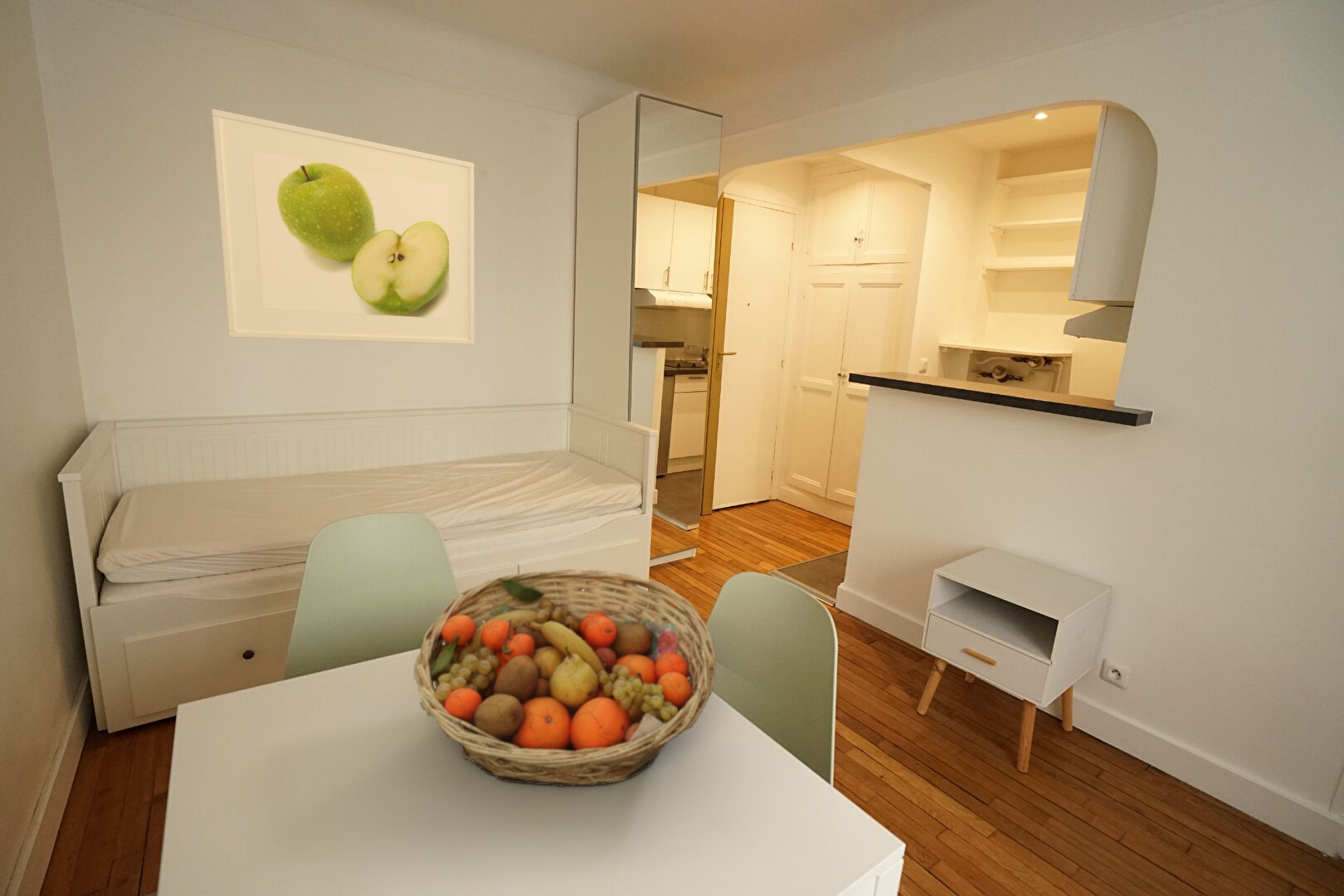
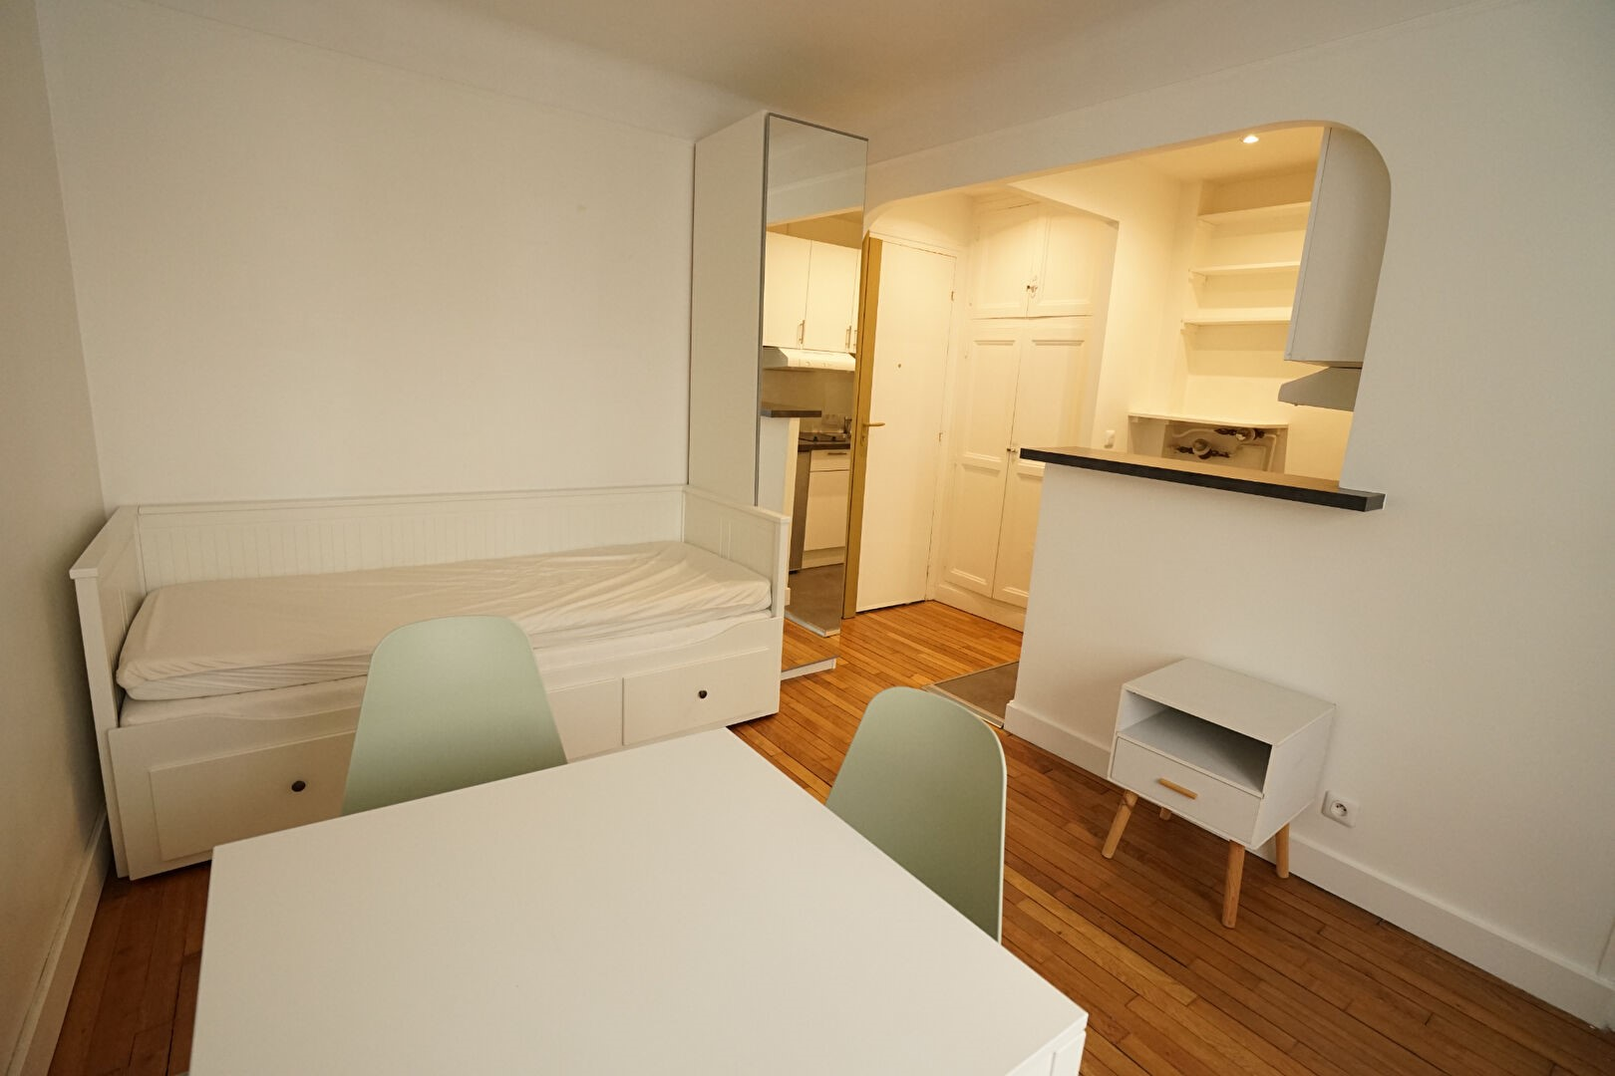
- fruit basket [413,568,717,787]
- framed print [211,108,475,345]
